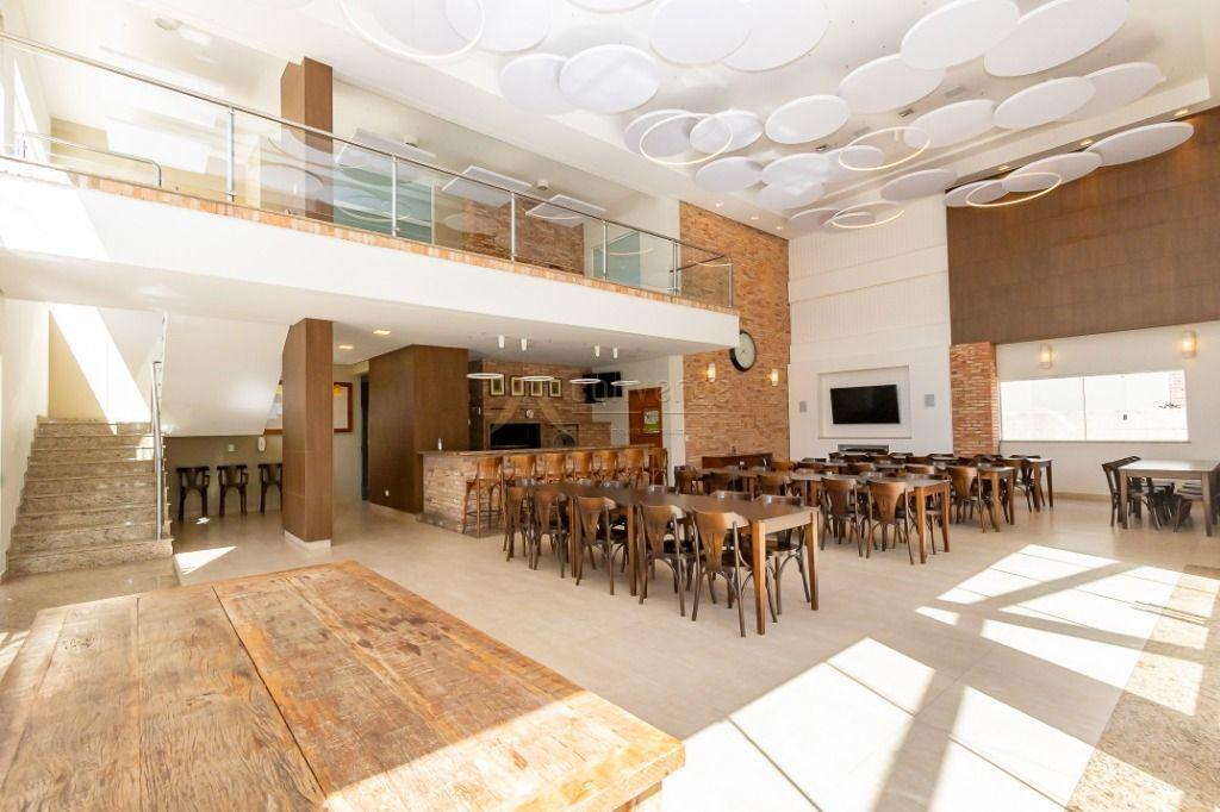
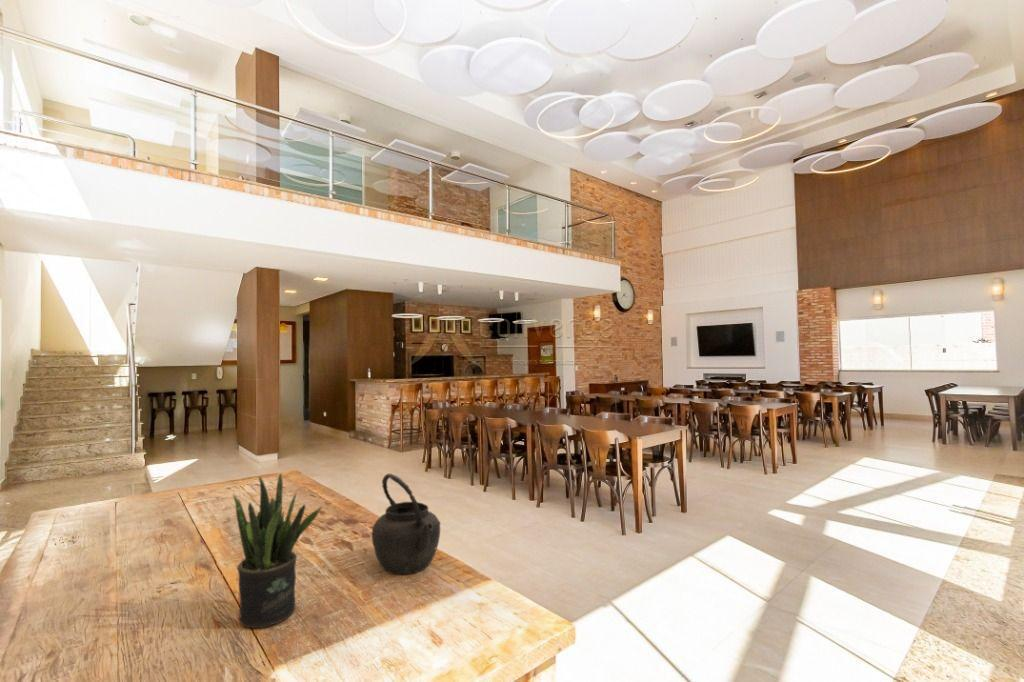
+ potted plant [232,472,323,629]
+ kettle [371,473,442,575]
